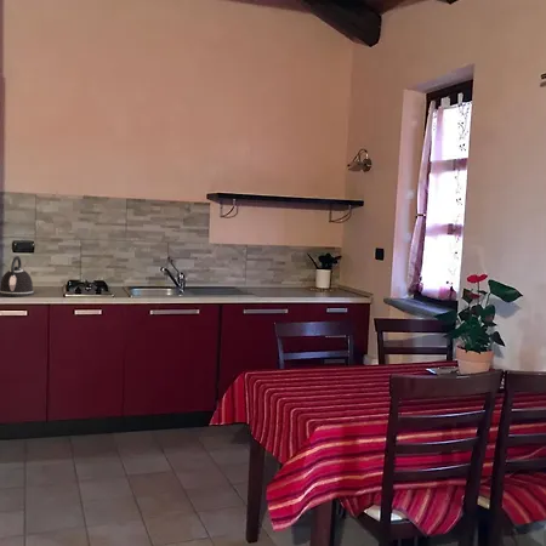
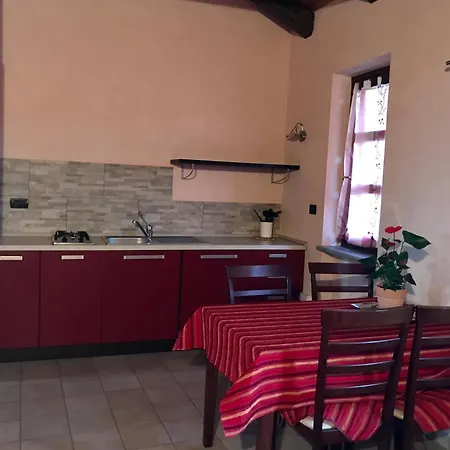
- kettle [0,255,35,298]
